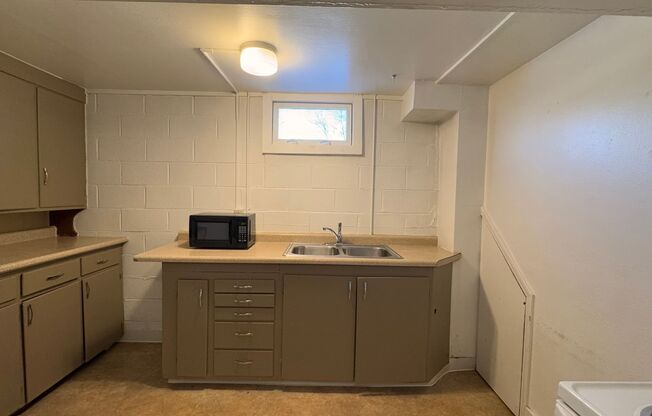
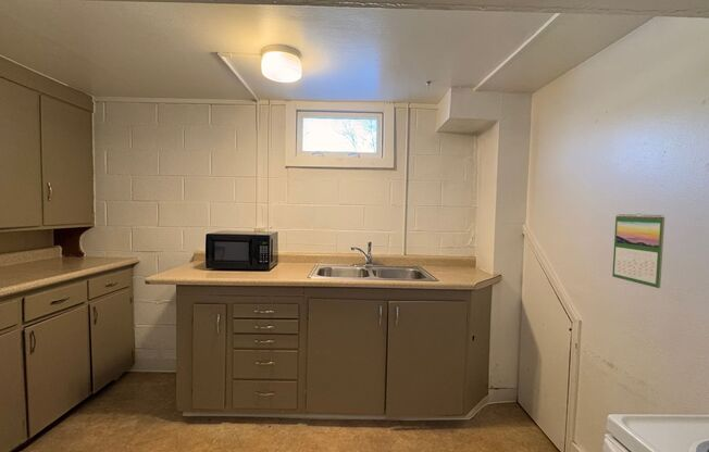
+ calendar [611,212,666,289]
